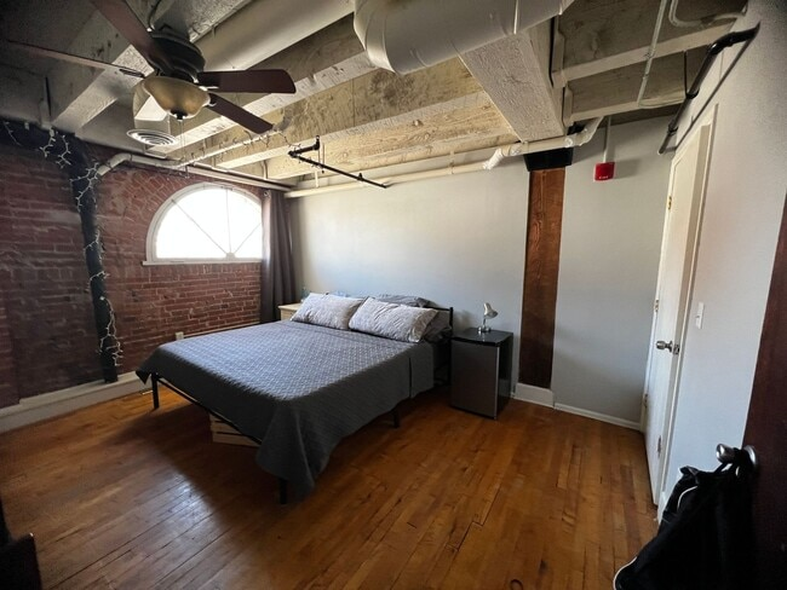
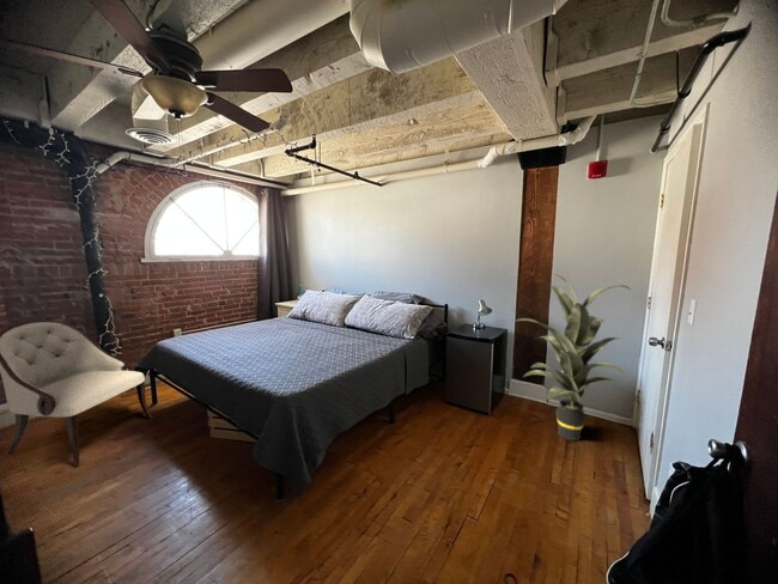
+ indoor plant [515,273,631,442]
+ armchair [0,320,153,467]
